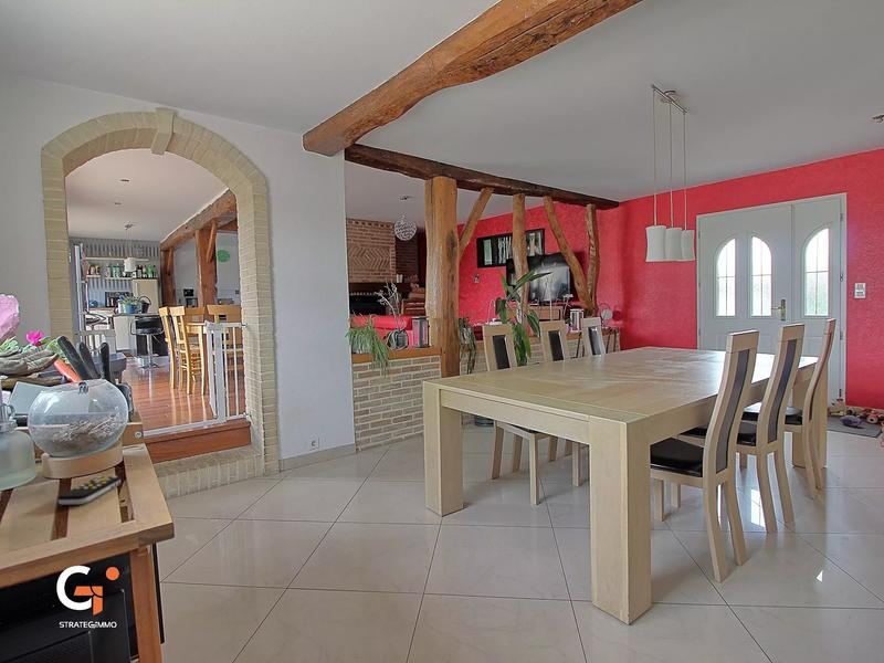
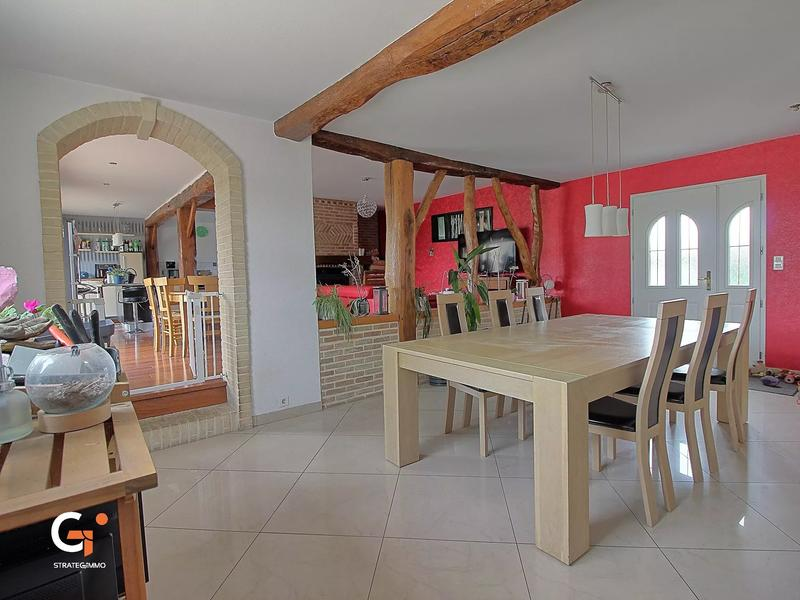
- remote control [57,475,122,506]
